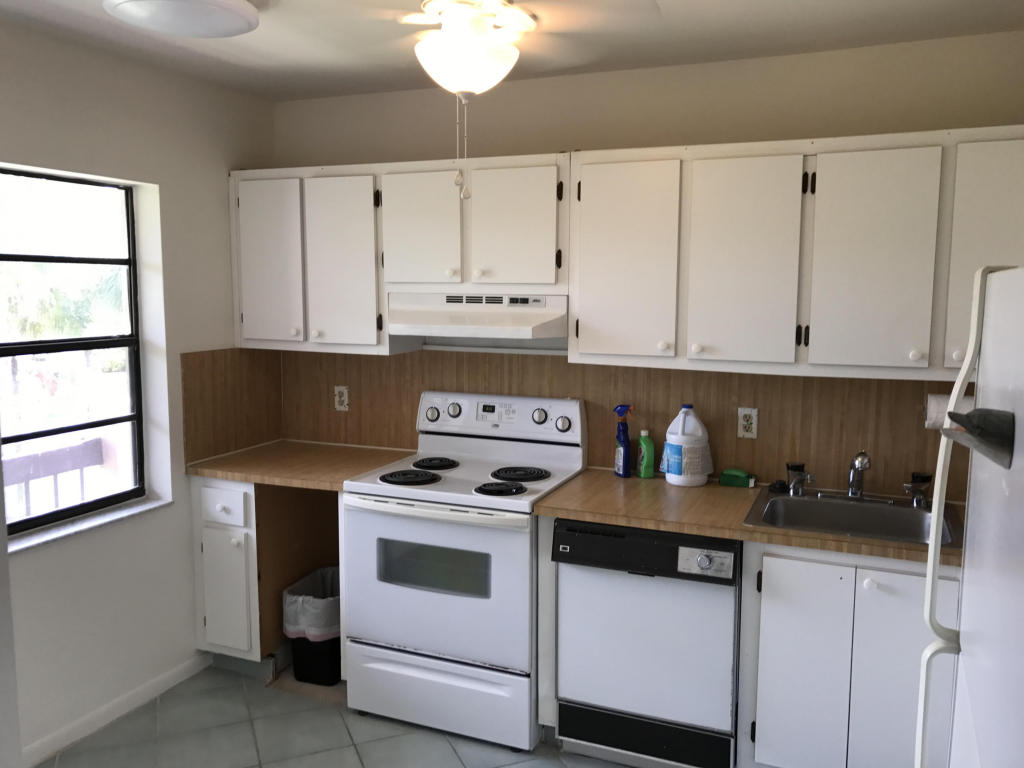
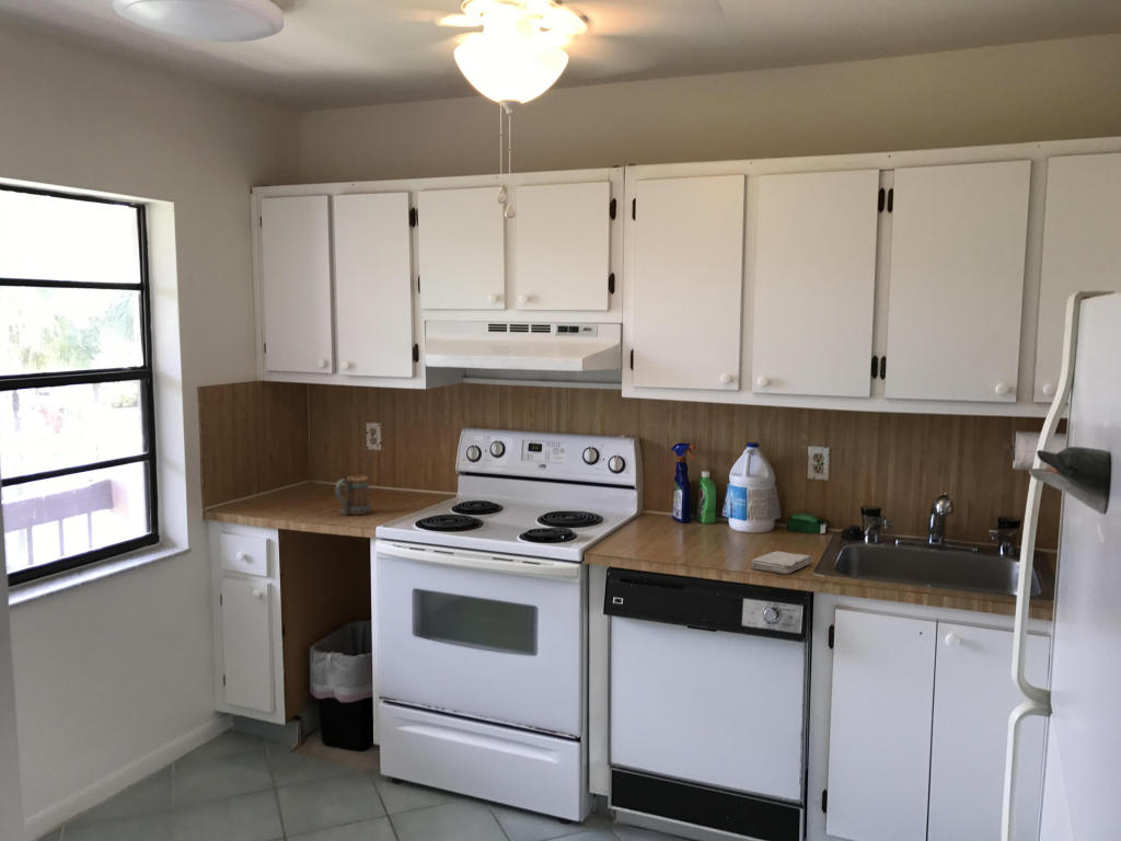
+ mug [334,475,372,516]
+ washcloth [750,550,813,575]
